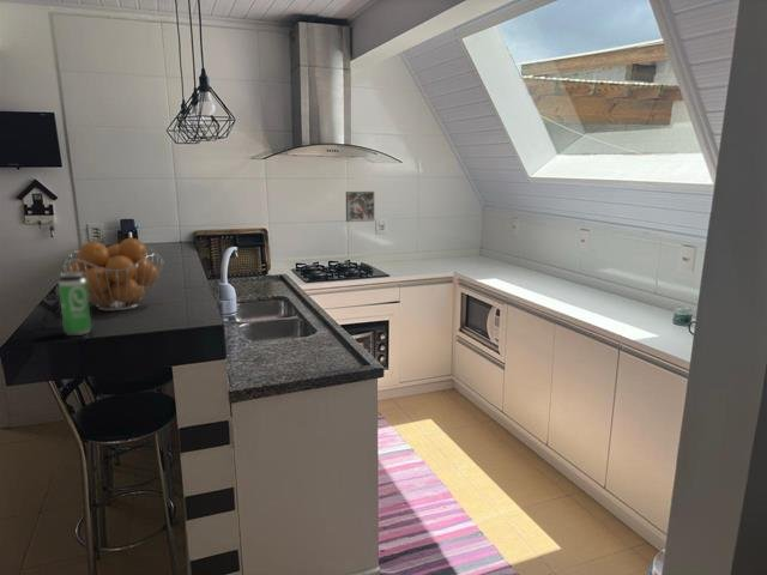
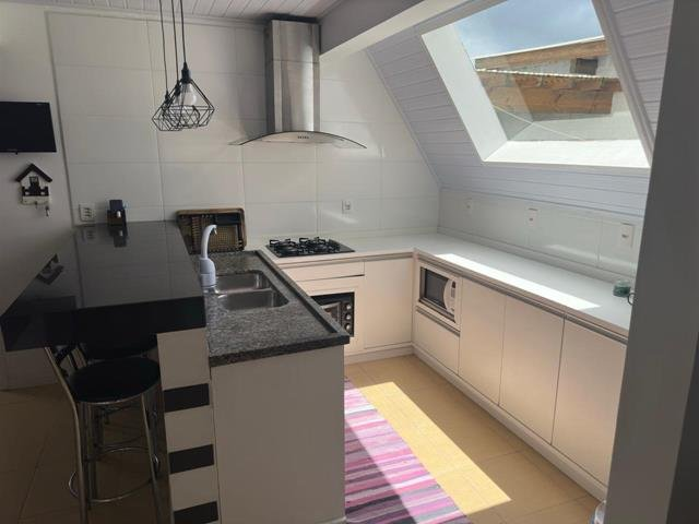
- fruit basket [61,237,164,311]
- decorative tile [345,190,375,223]
- beverage can [58,272,92,337]
